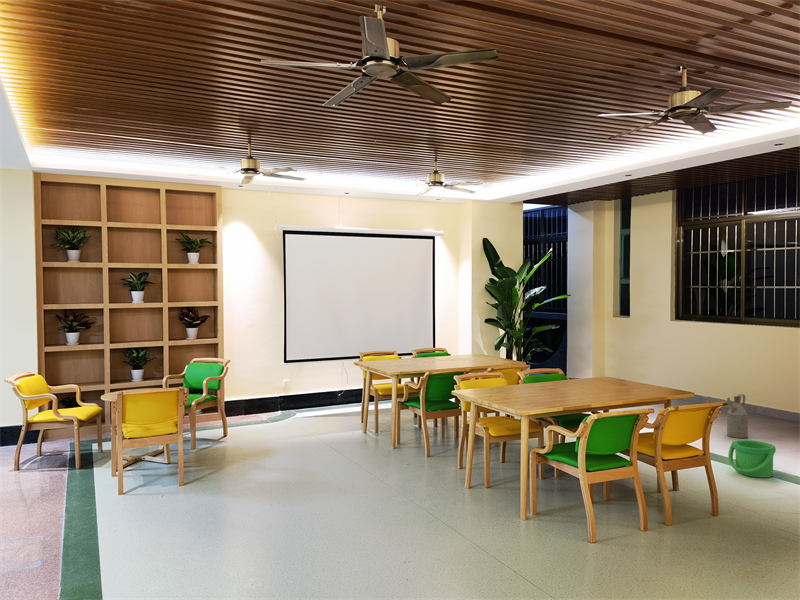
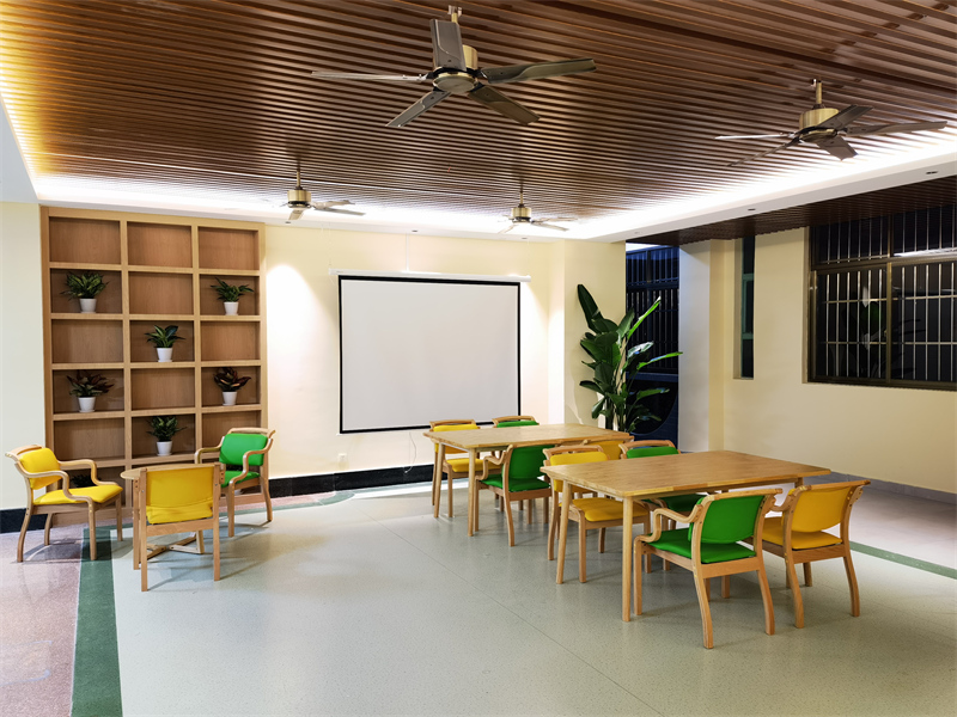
- bucket [727,439,777,479]
- watering can [725,393,749,439]
